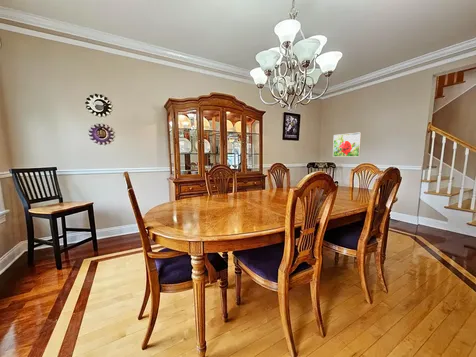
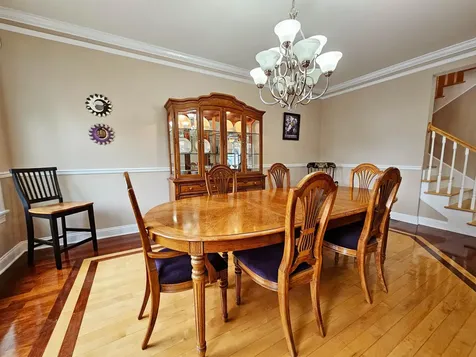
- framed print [332,132,362,158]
